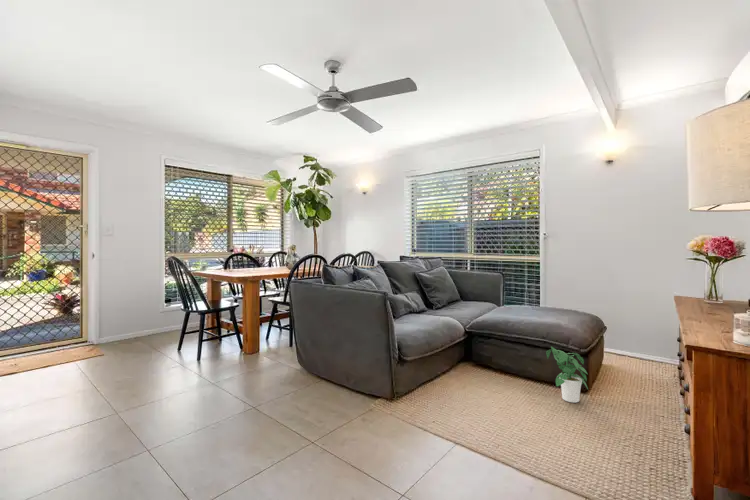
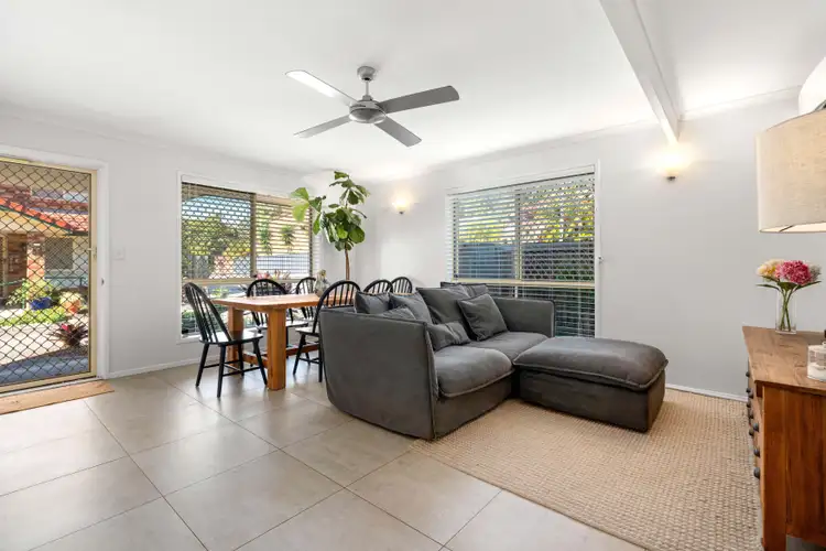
- potted plant [545,346,589,404]
